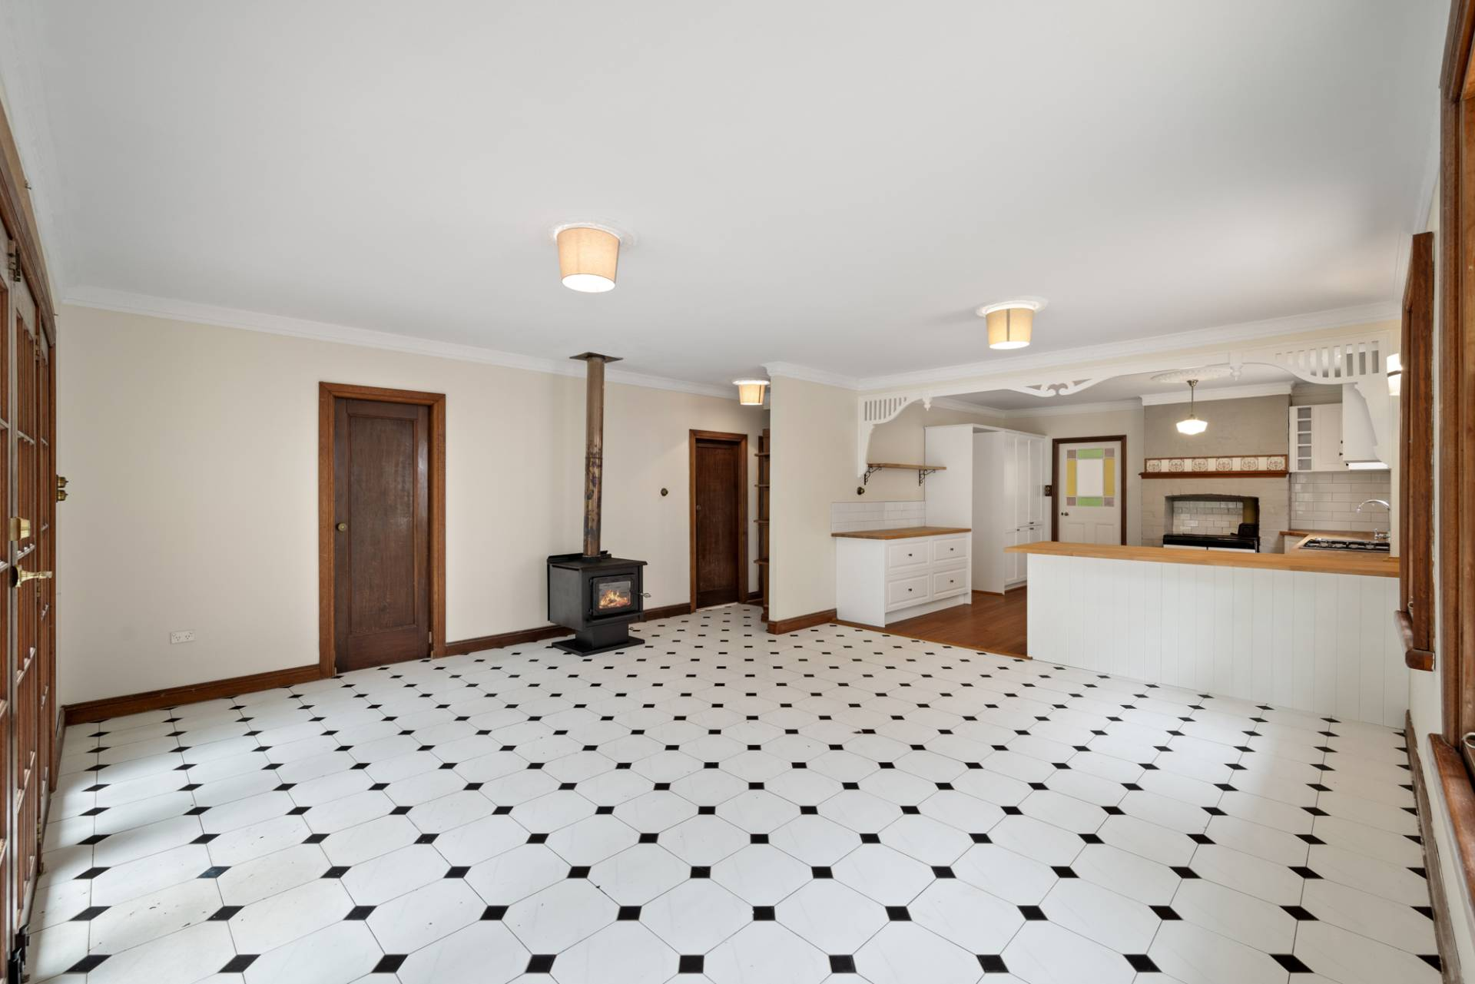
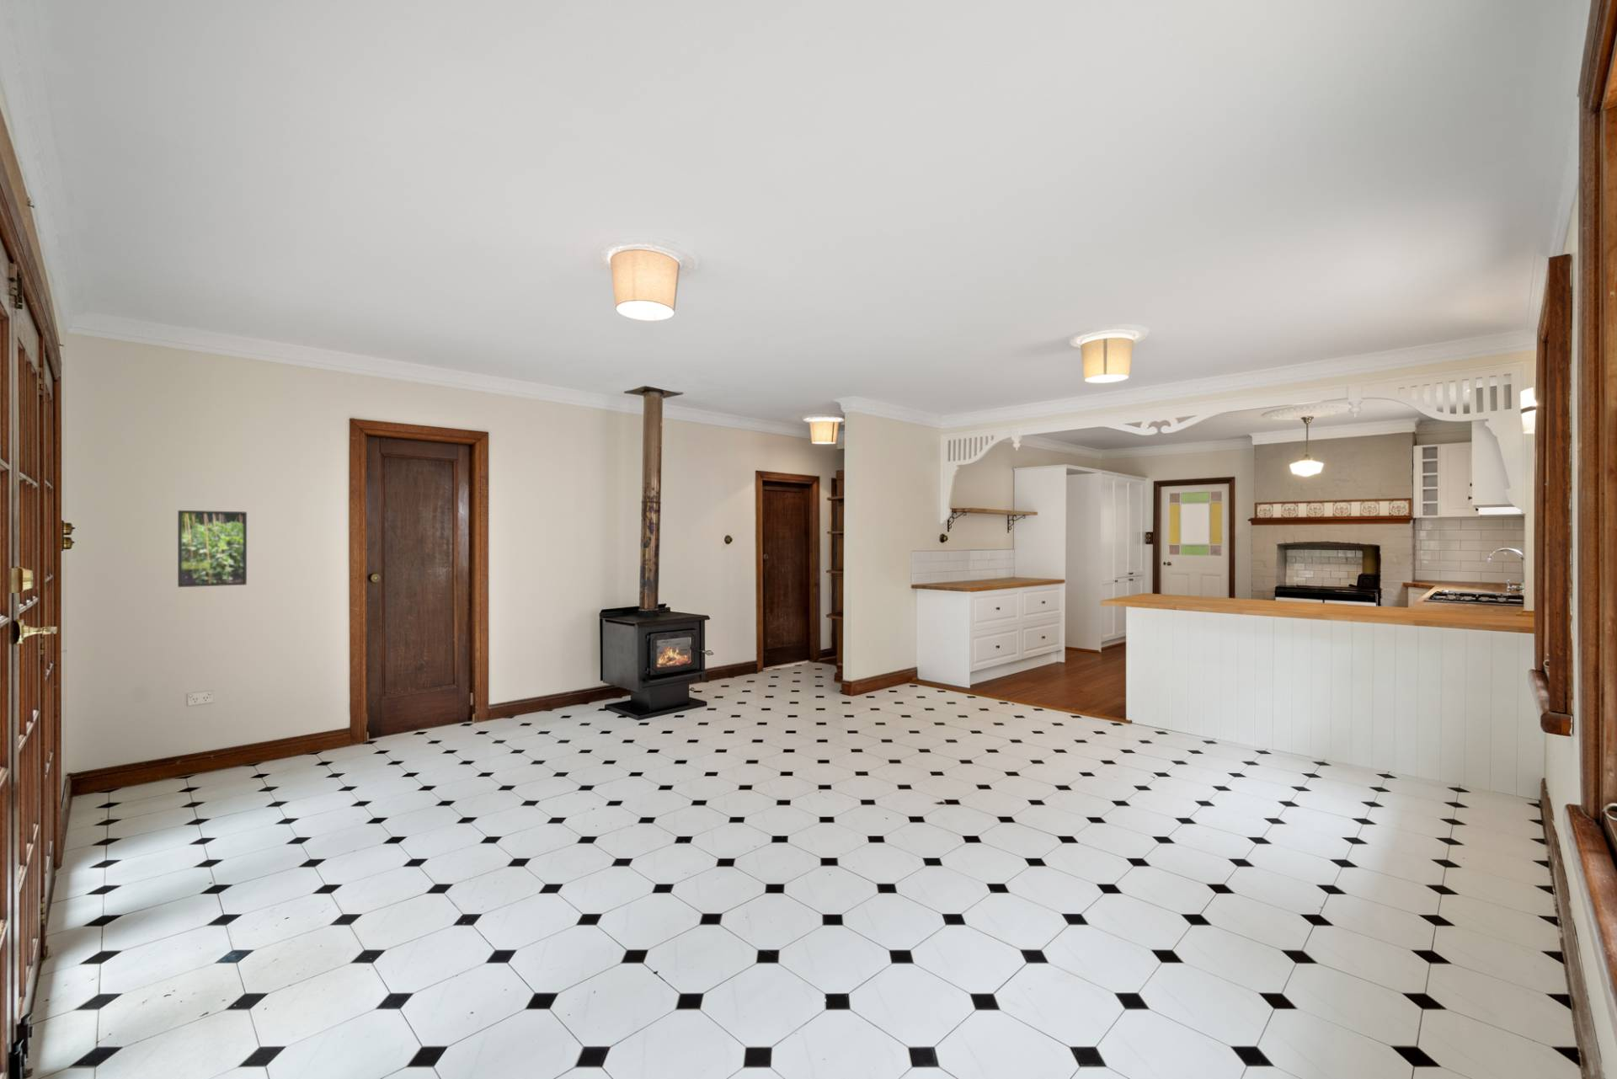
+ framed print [177,509,248,588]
